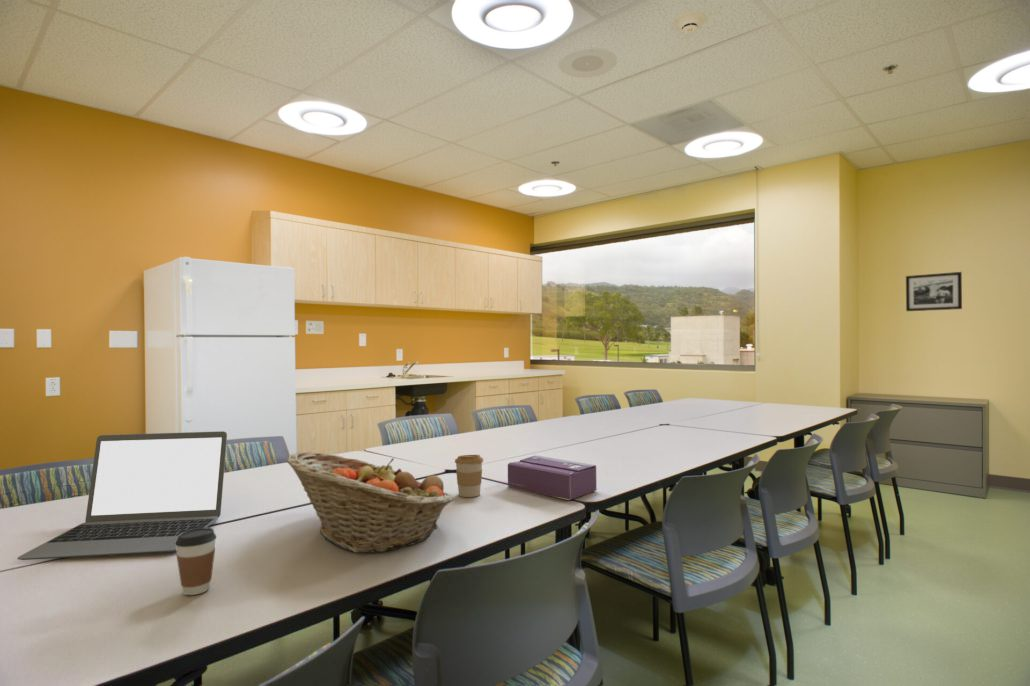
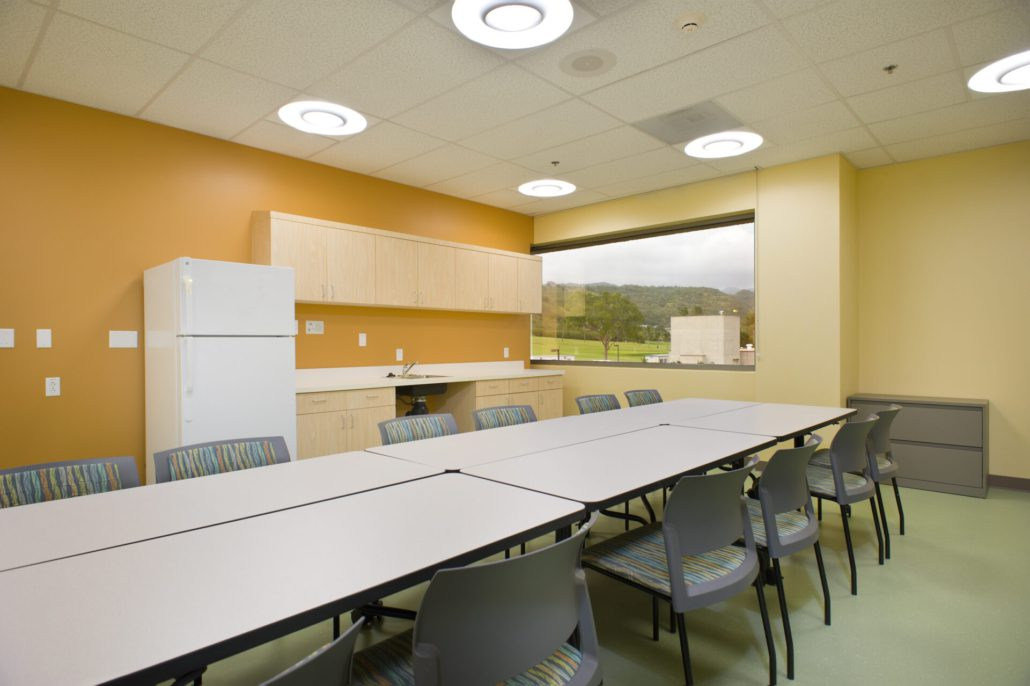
- coffee cup [175,527,217,596]
- coffee cup [454,454,484,498]
- fruit basket [286,451,454,554]
- laptop [16,430,228,561]
- tissue box [507,454,598,501]
- picture frame [905,271,963,312]
